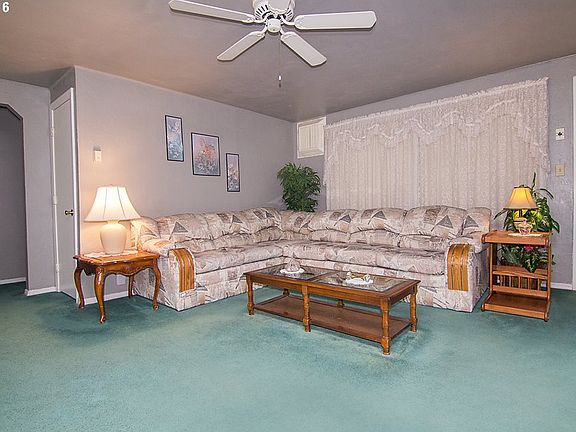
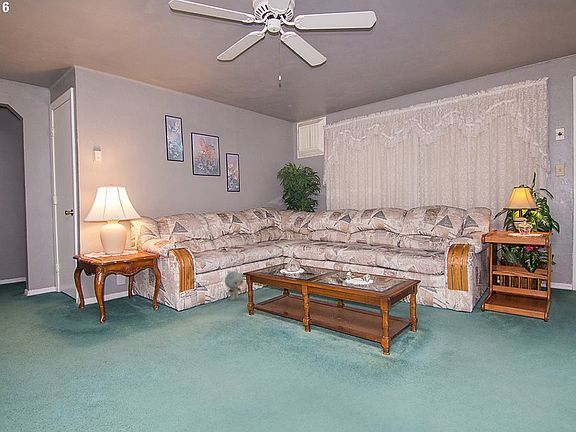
+ plush toy [224,271,244,301]
